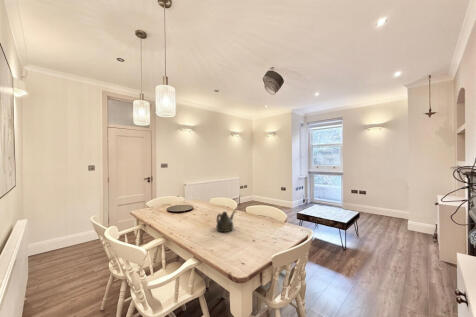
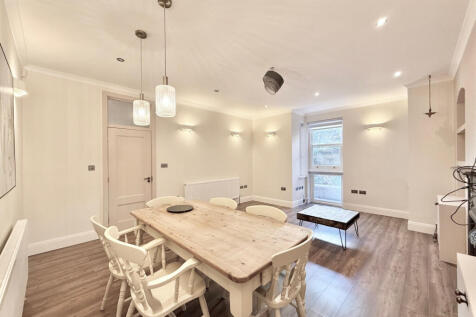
- teapot [215,209,237,233]
